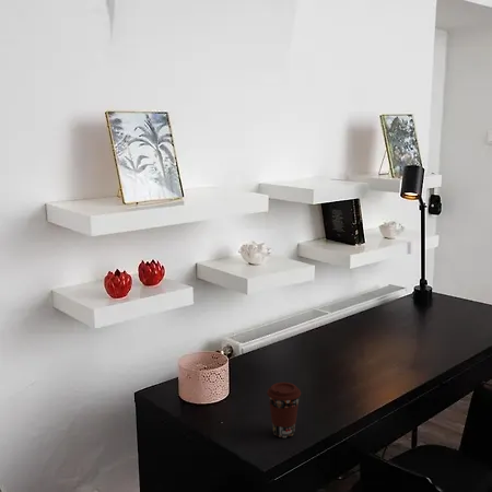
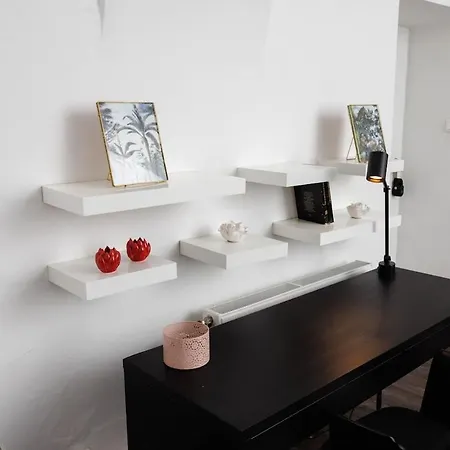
- coffee cup [266,382,302,438]
